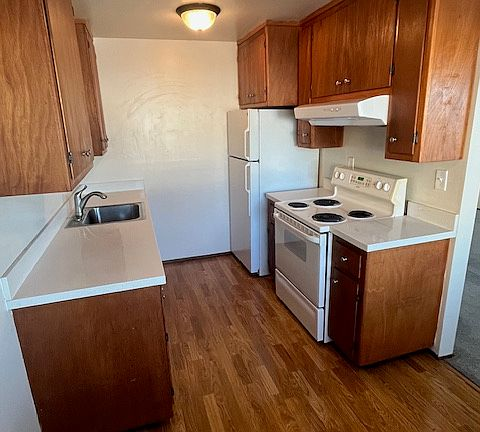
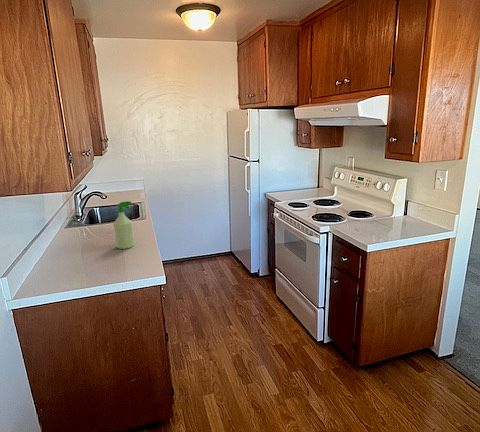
+ spray bottle [112,200,135,250]
